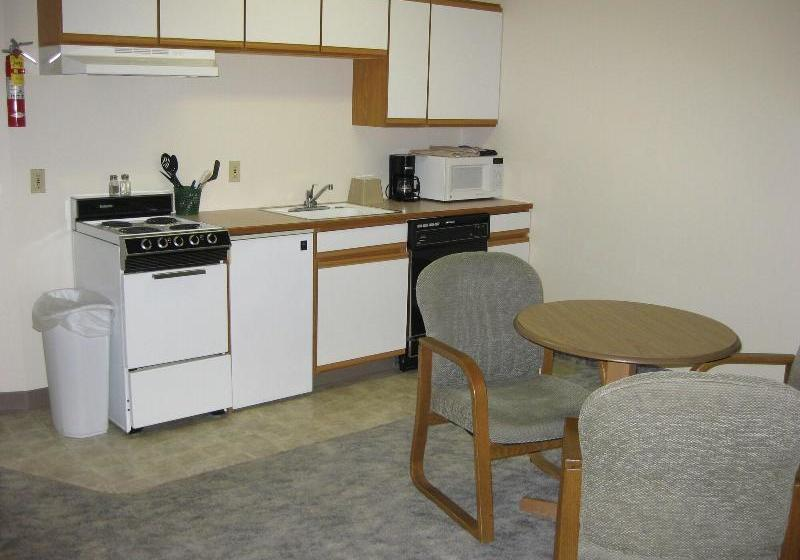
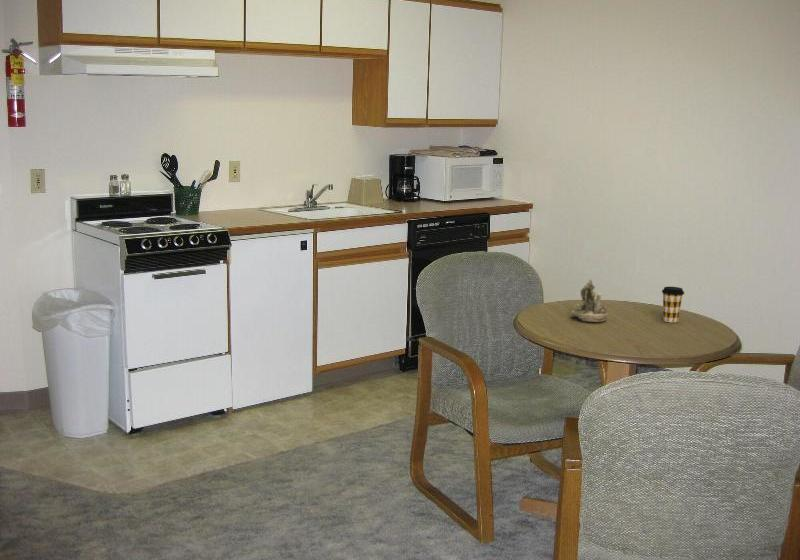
+ succulent planter [571,278,609,323]
+ coffee cup [661,286,685,323]
